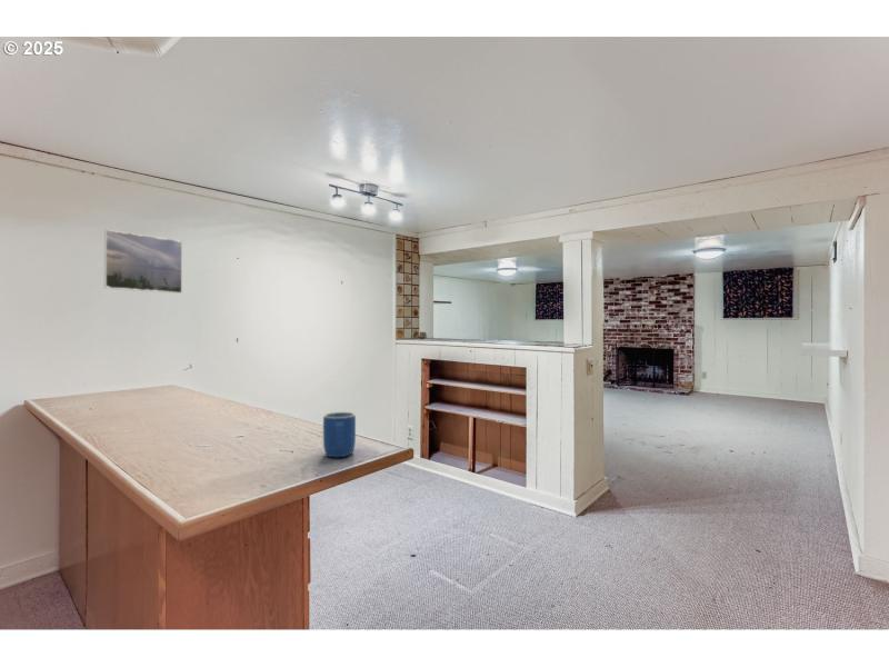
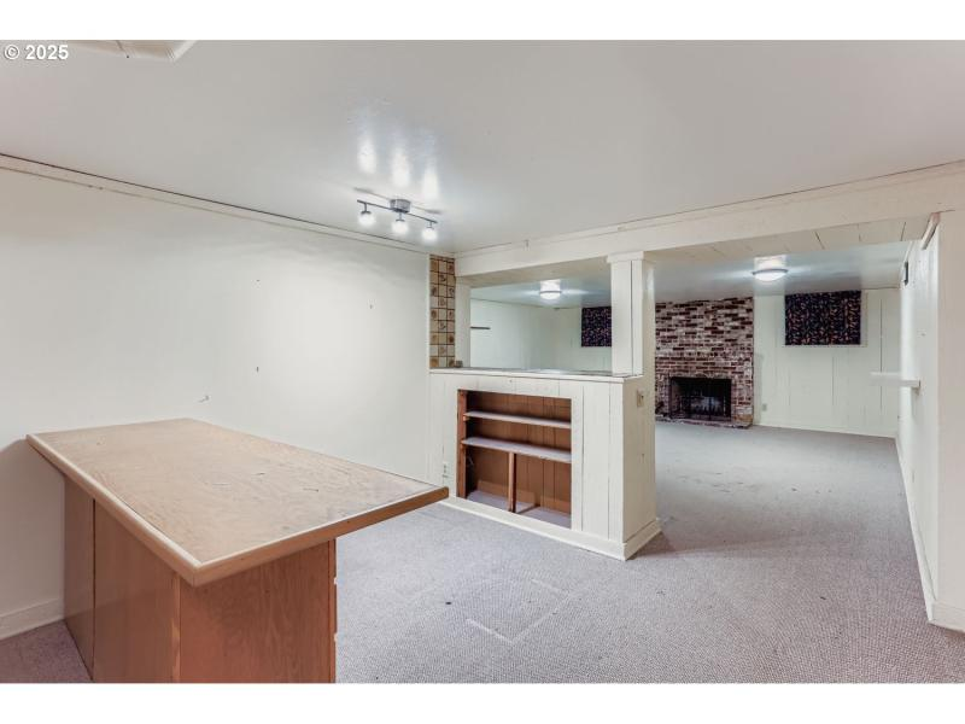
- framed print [103,228,183,295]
- mug [322,411,357,458]
